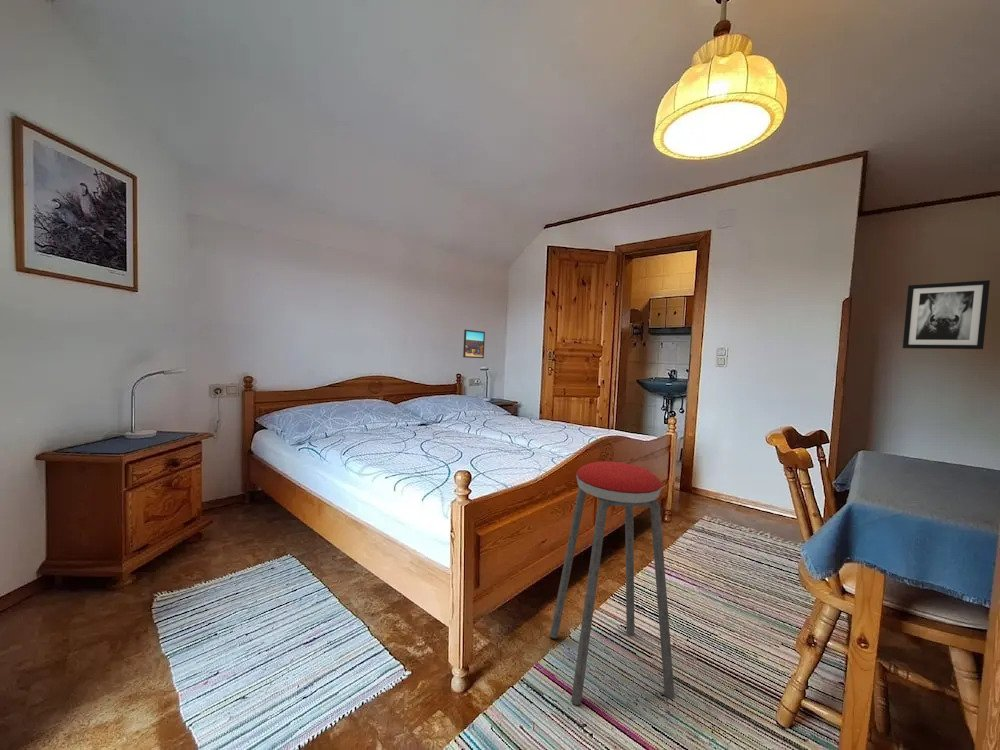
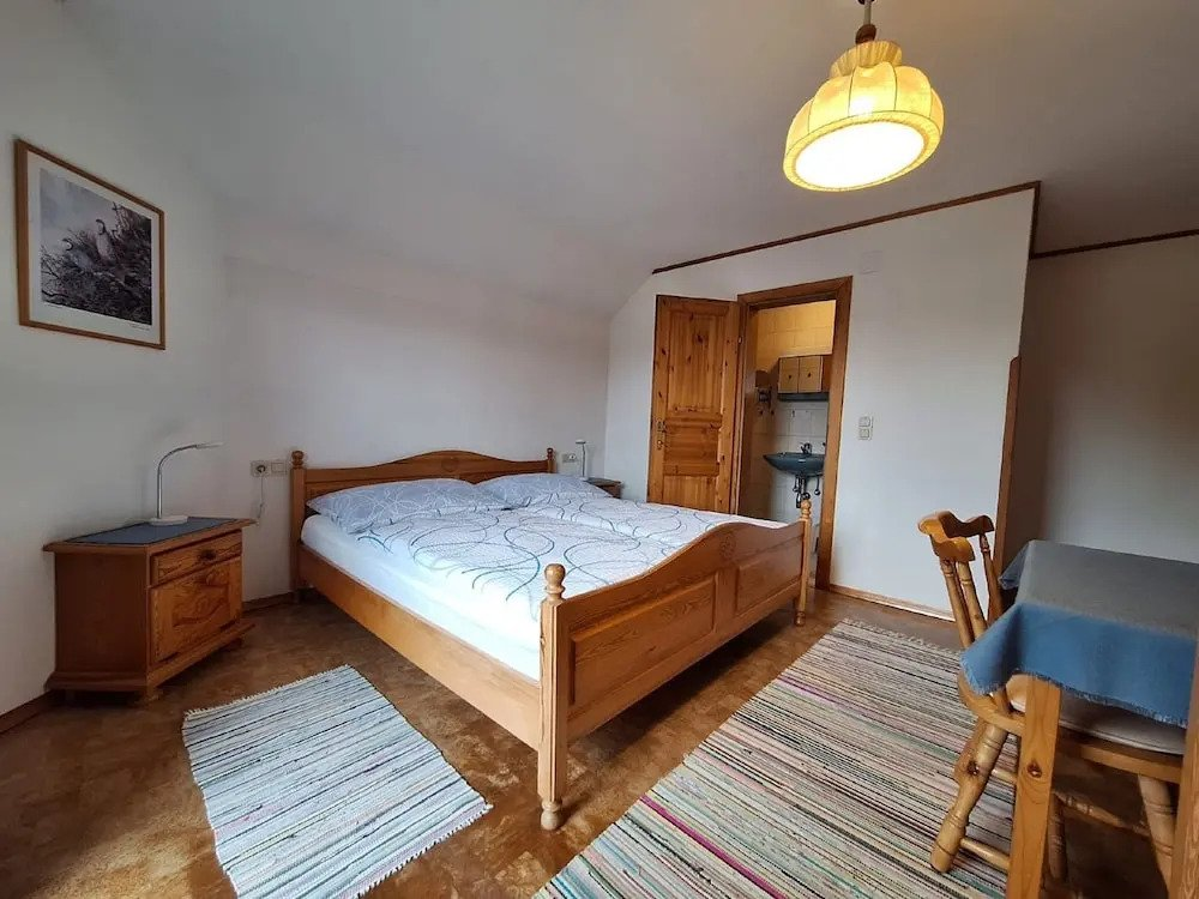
- music stool [549,460,676,706]
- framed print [462,329,486,359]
- wall art [902,279,991,350]
